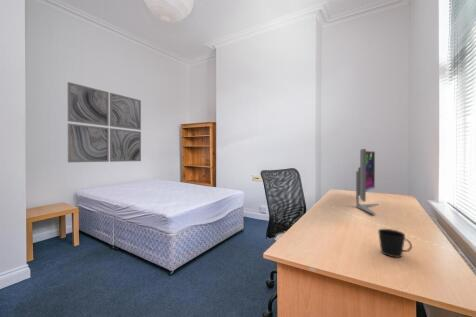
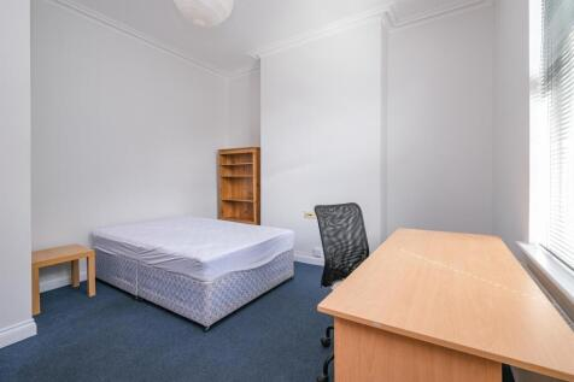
- cup [377,228,413,258]
- wall art [67,81,142,163]
- monitor [355,148,380,216]
